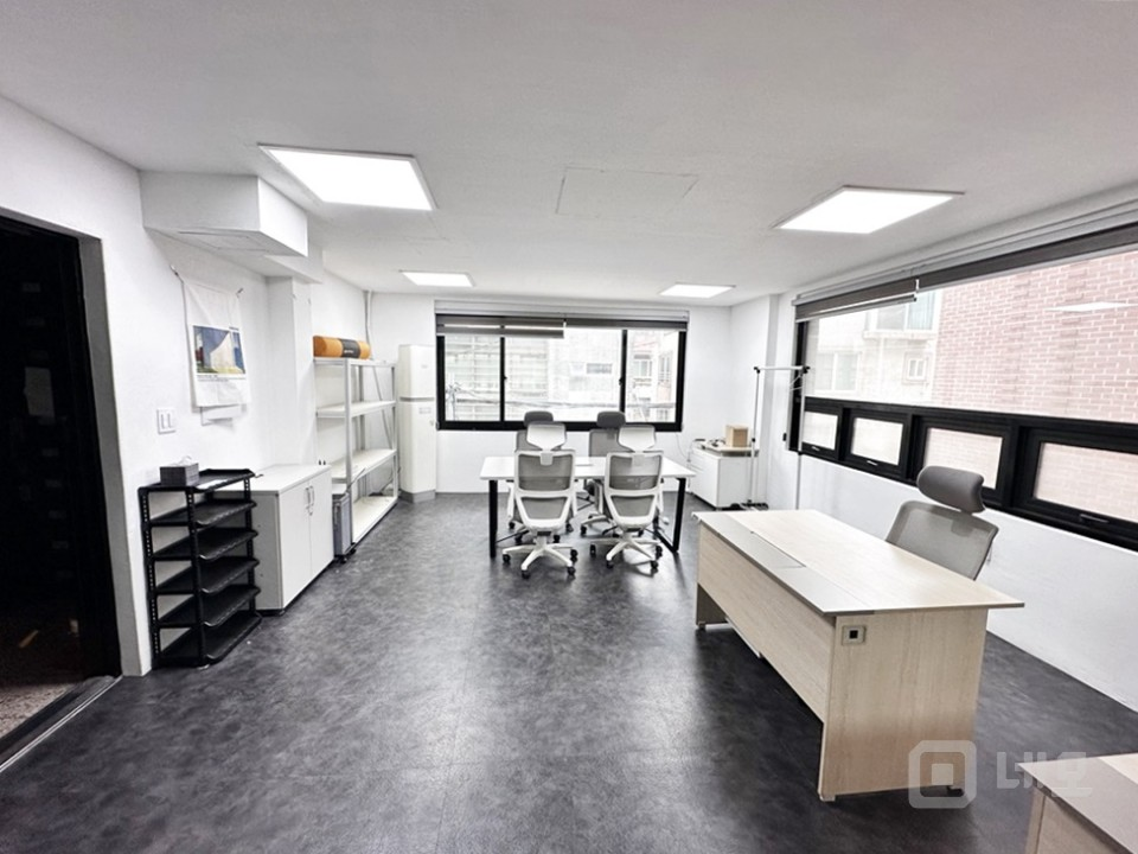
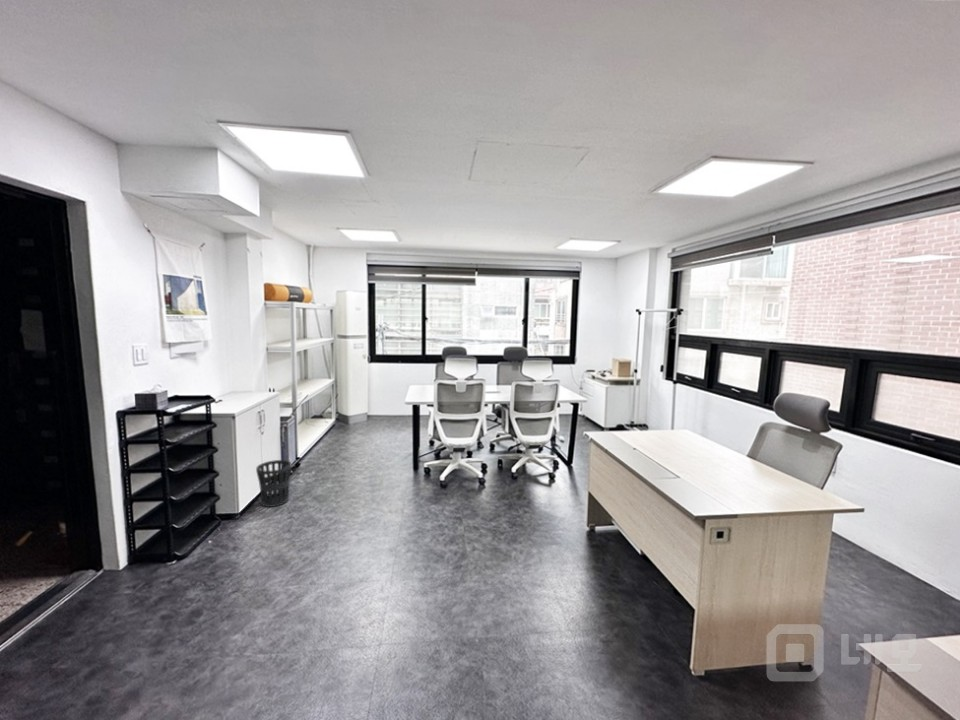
+ wastebasket [255,459,293,508]
